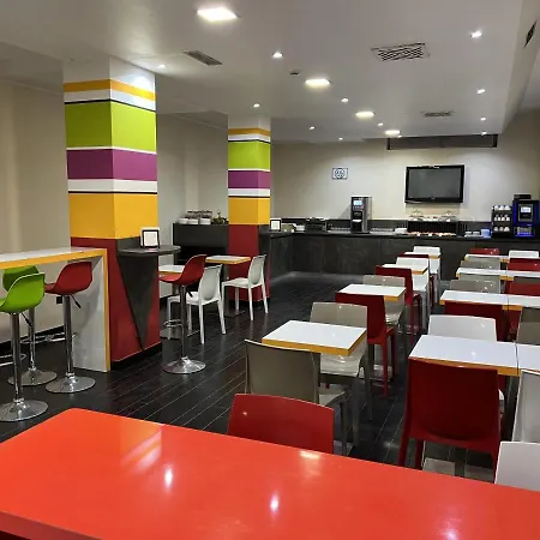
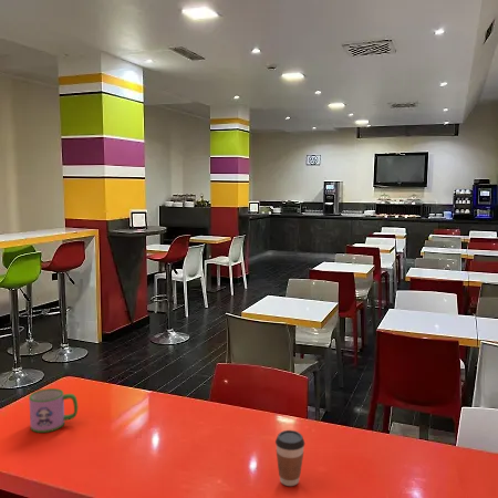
+ coffee cup [274,429,305,487]
+ mug [28,387,79,434]
